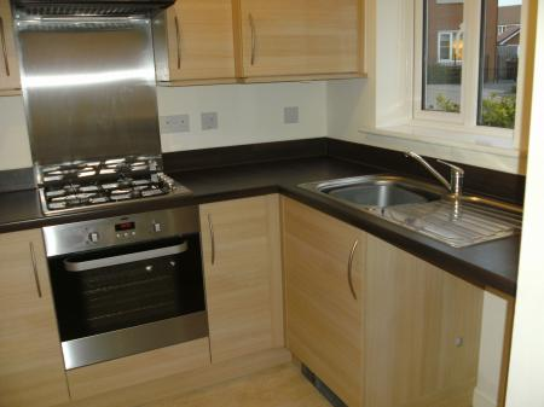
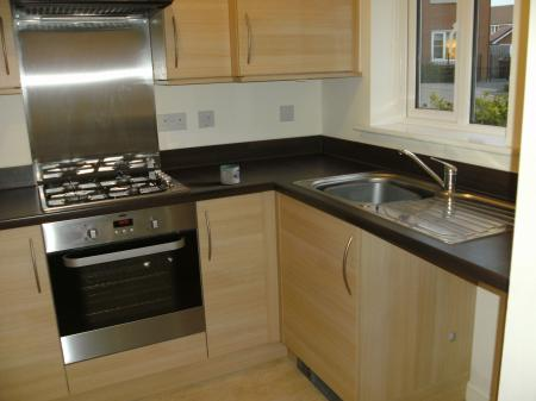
+ mug [218,163,241,186]
